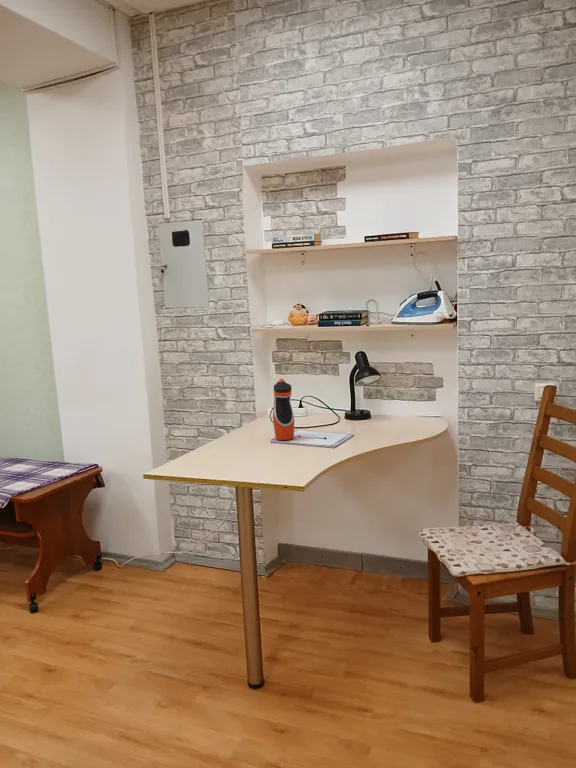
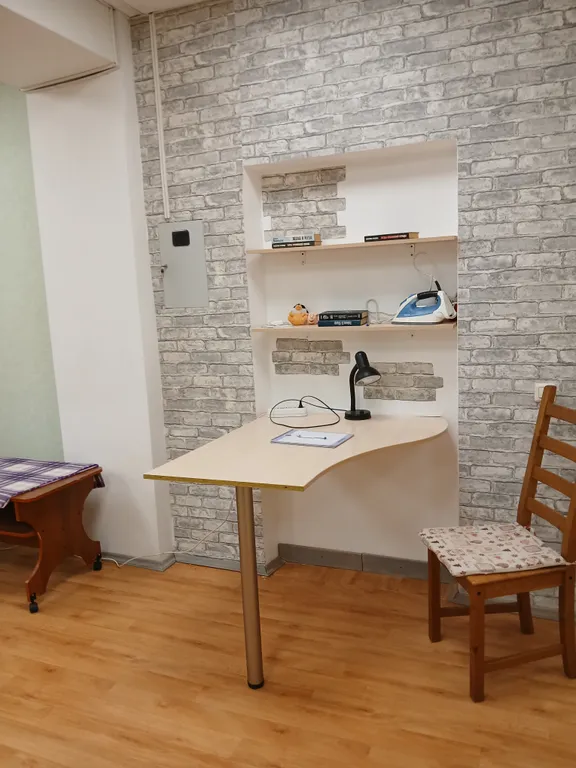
- water bottle [272,378,295,441]
